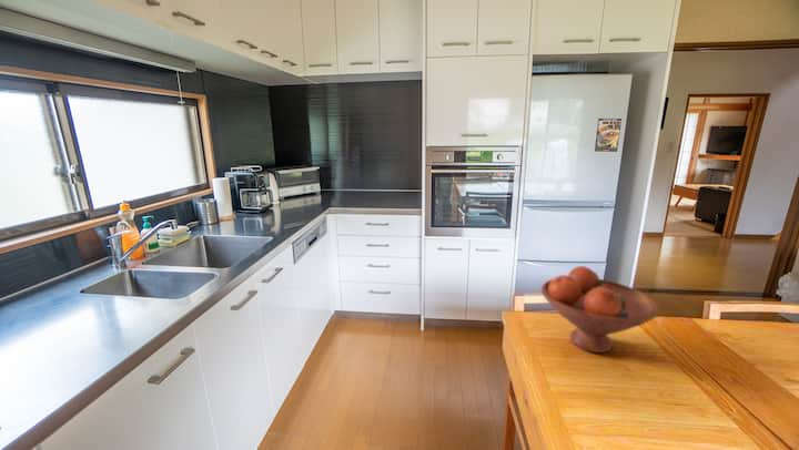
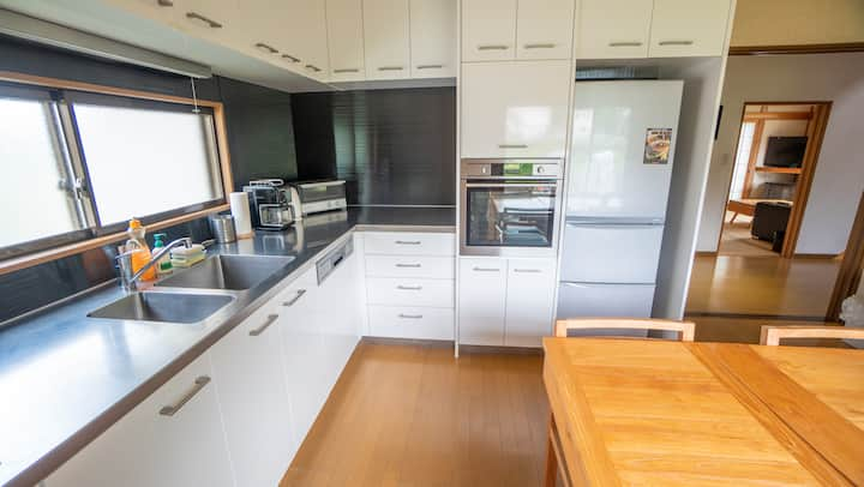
- fruit bowl [540,265,660,354]
